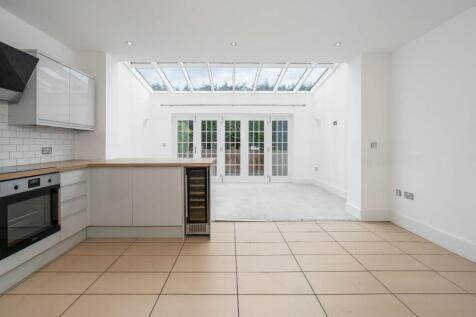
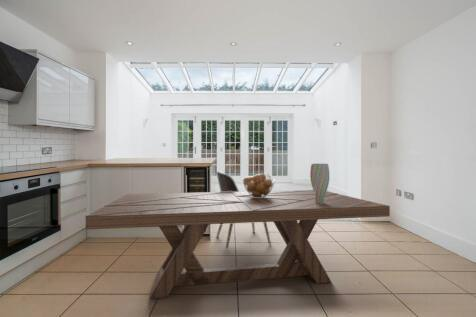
+ vase [309,163,331,204]
+ fruit basket [242,173,276,198]
+ dining table [85,189,391,300]
+ dining chair [215,170,272,250]
